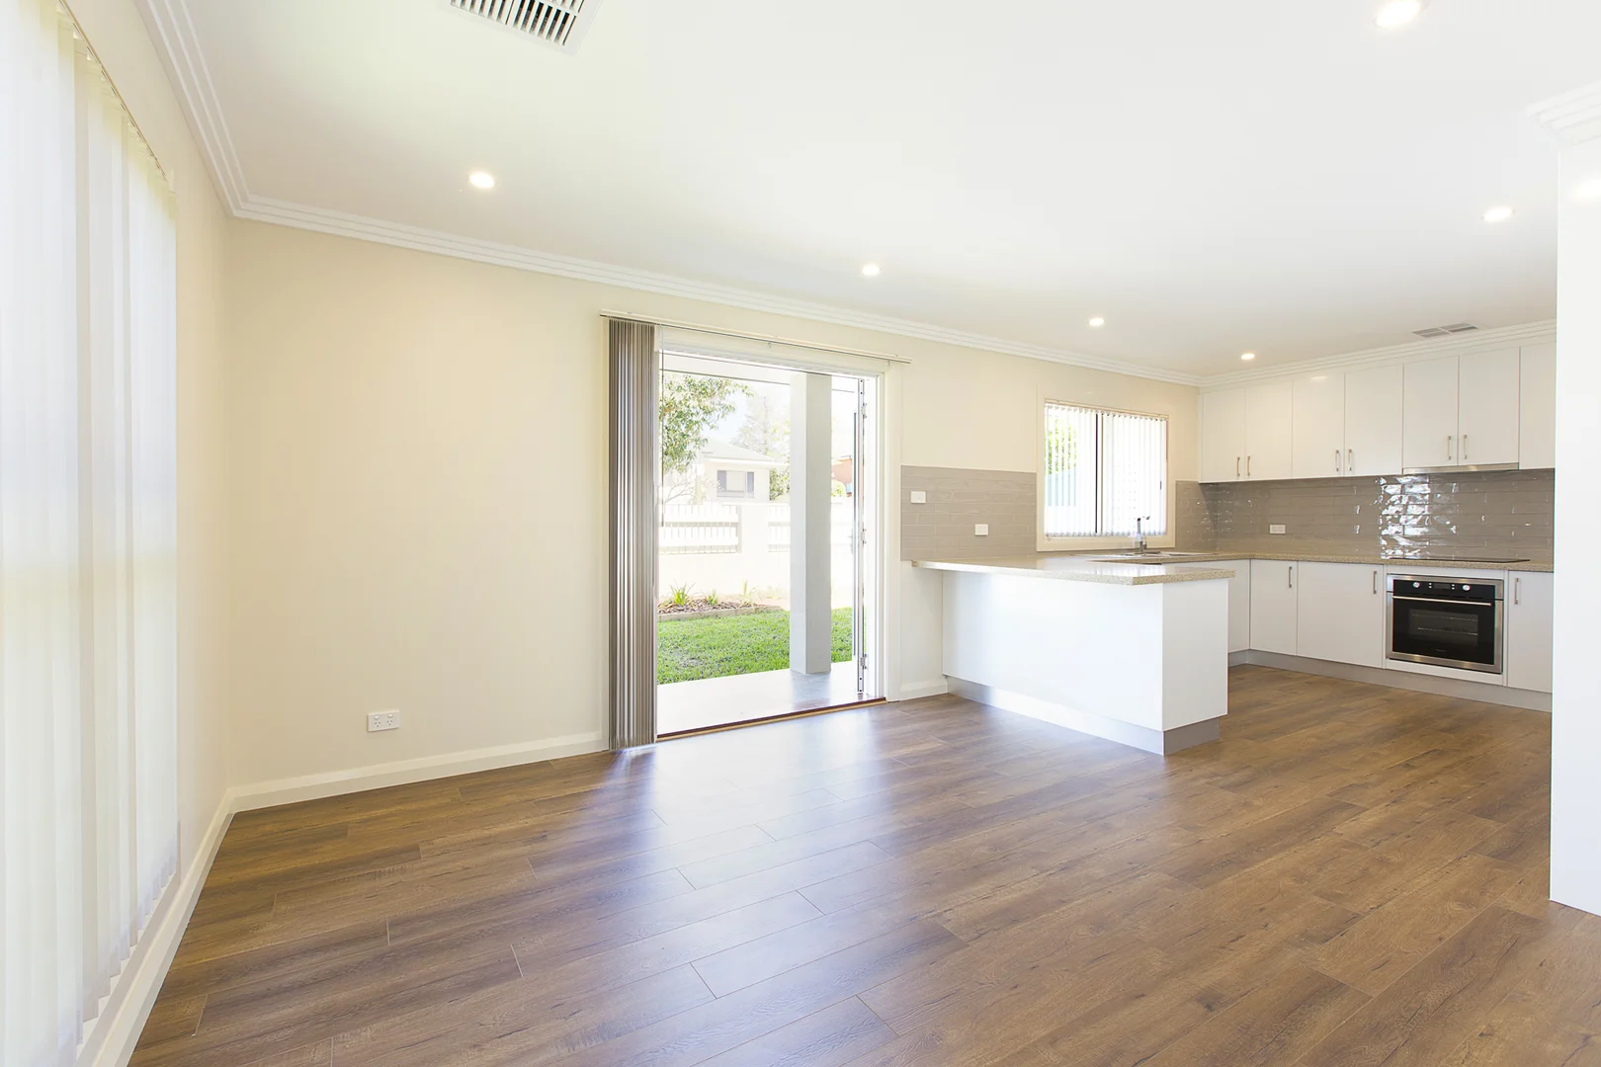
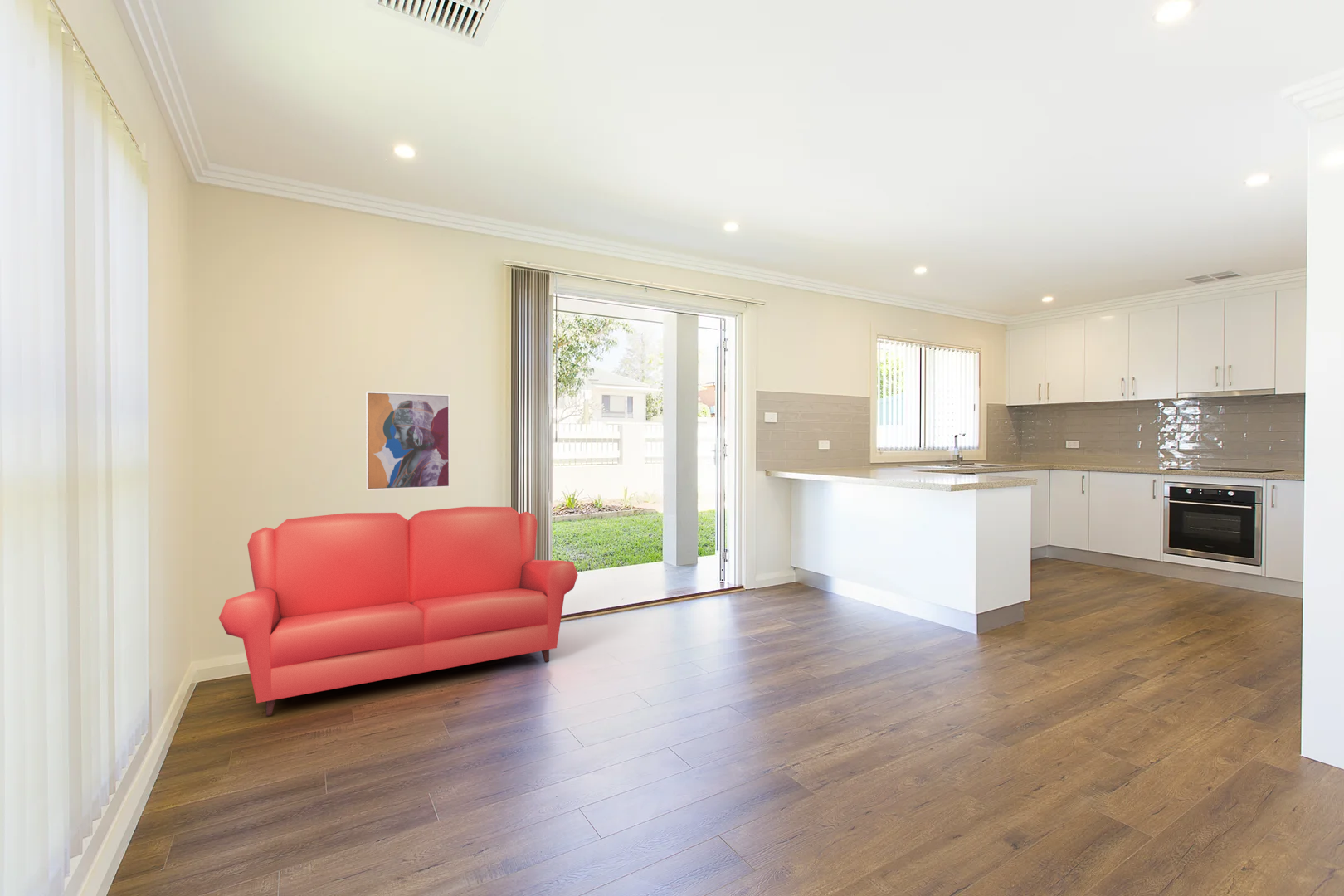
+ wall art [365,391,451,491]
+ sofa [218,506,578,717]
